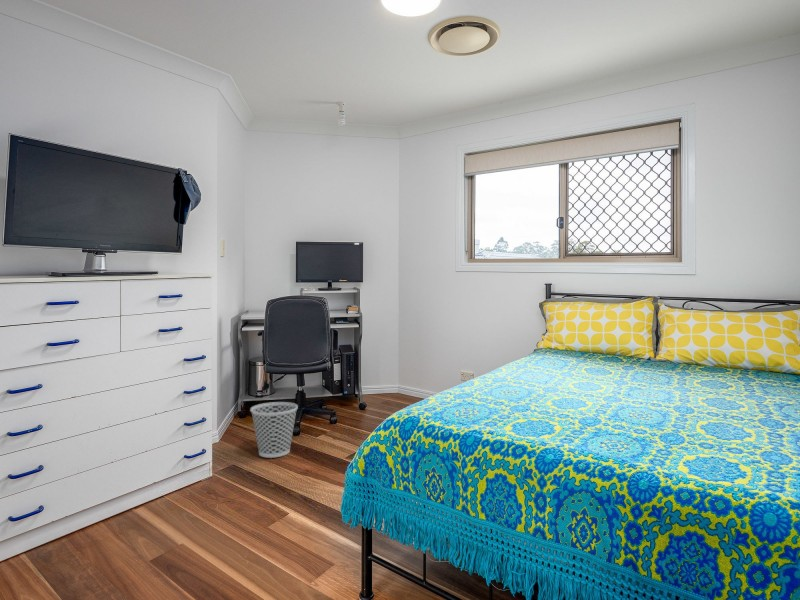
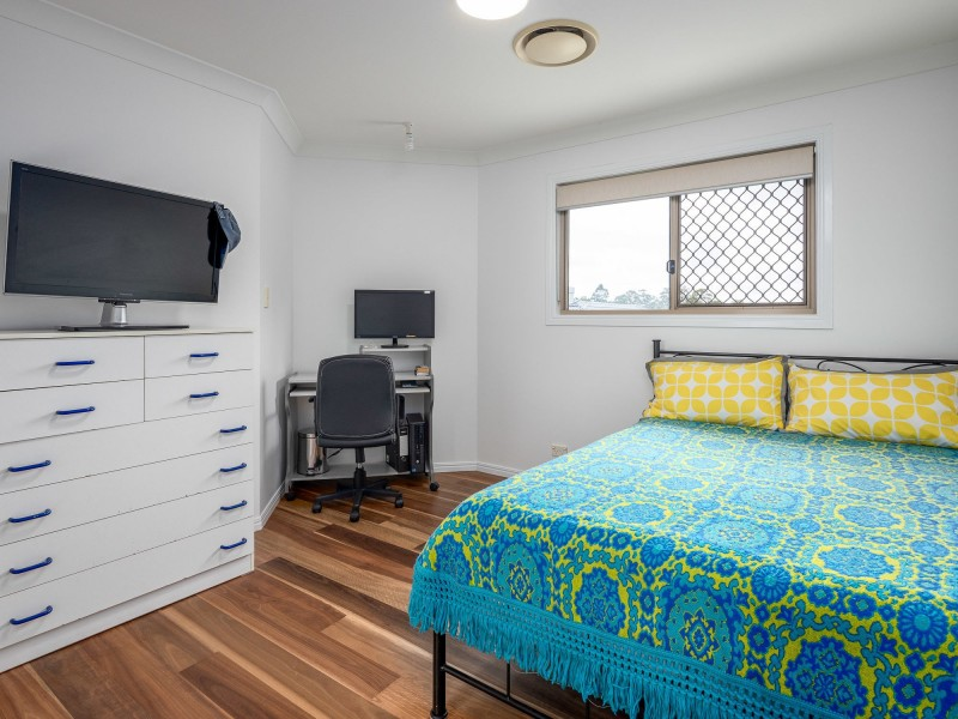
- wastebasket [249,401,299,459]
